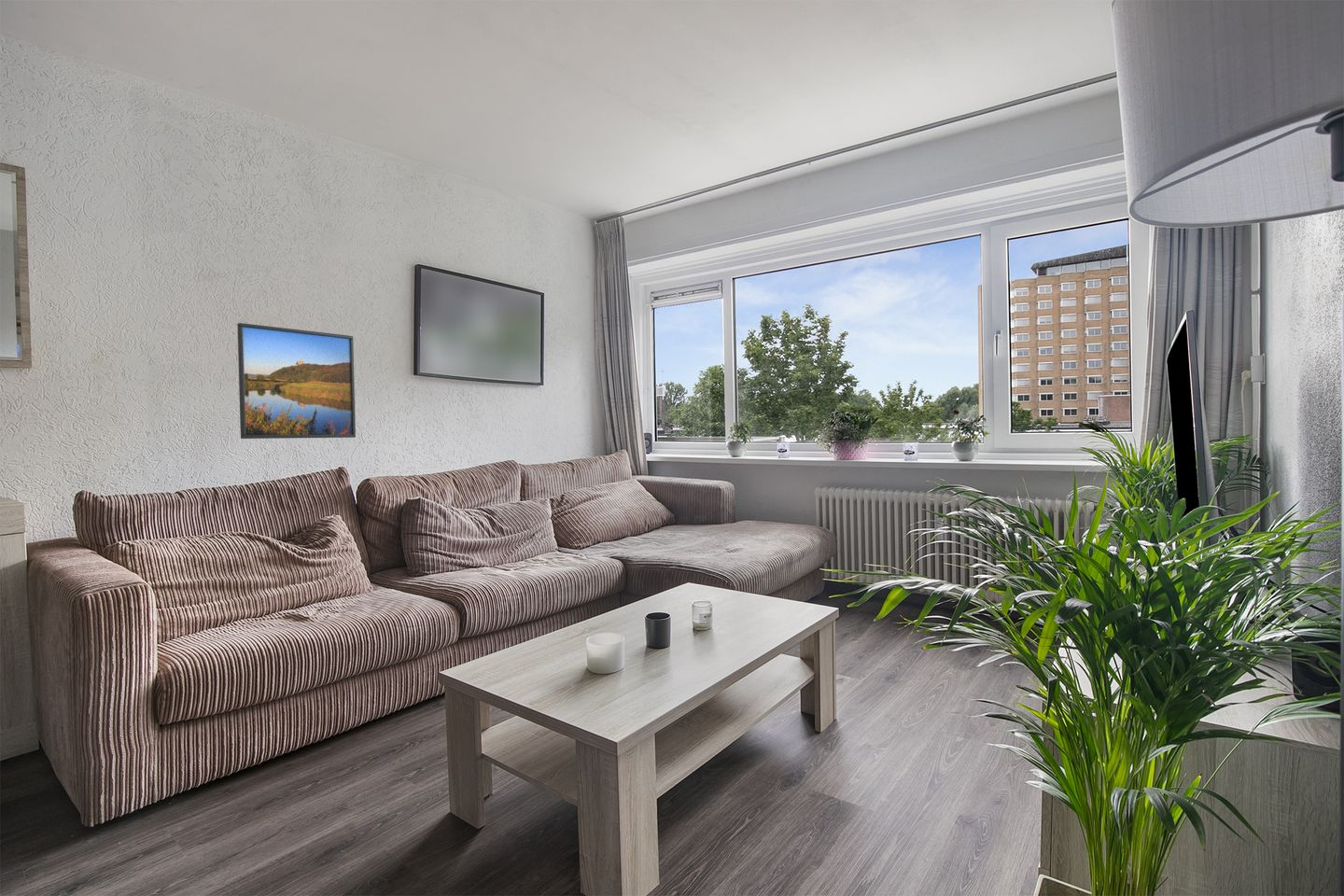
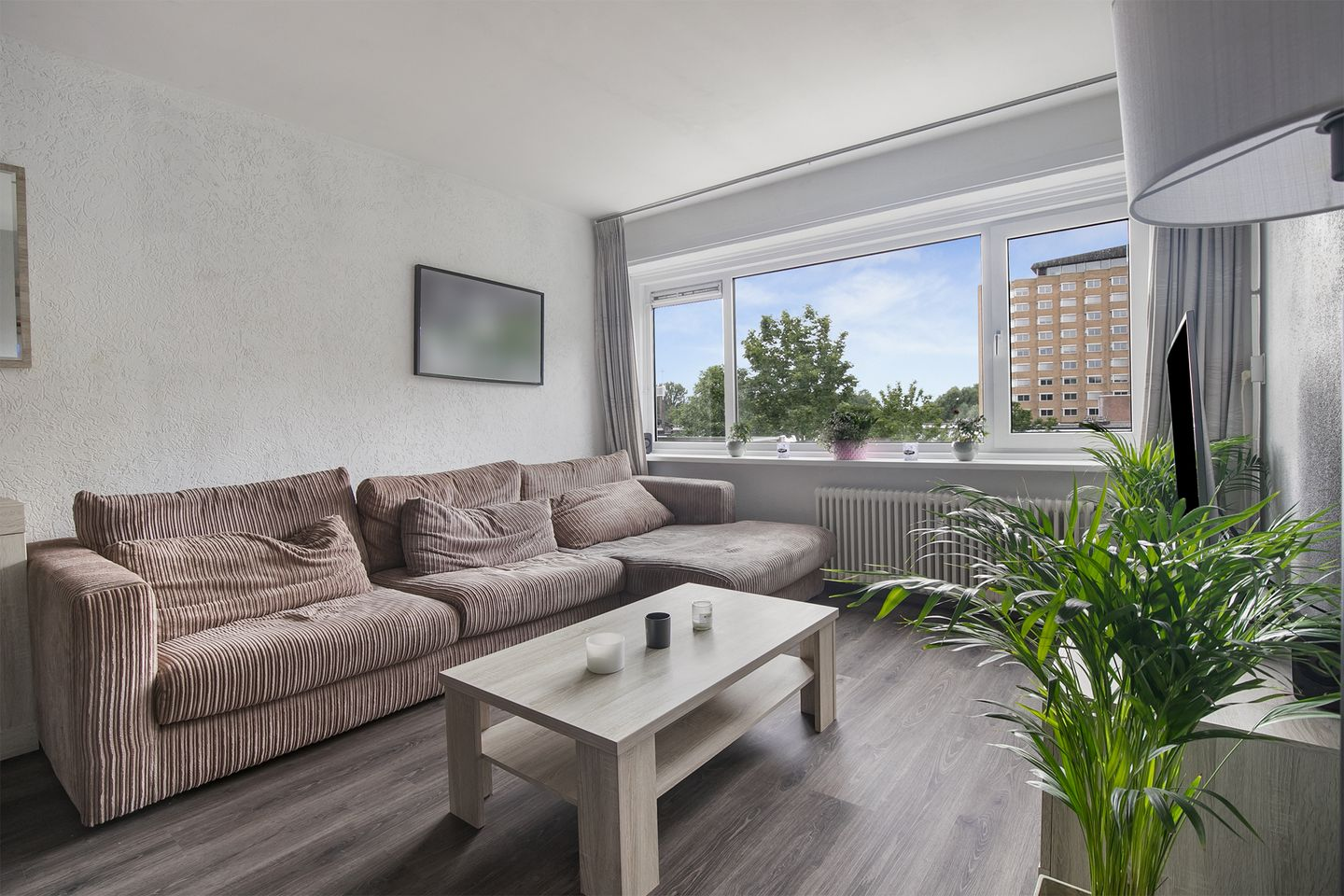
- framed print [236,322,357,440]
